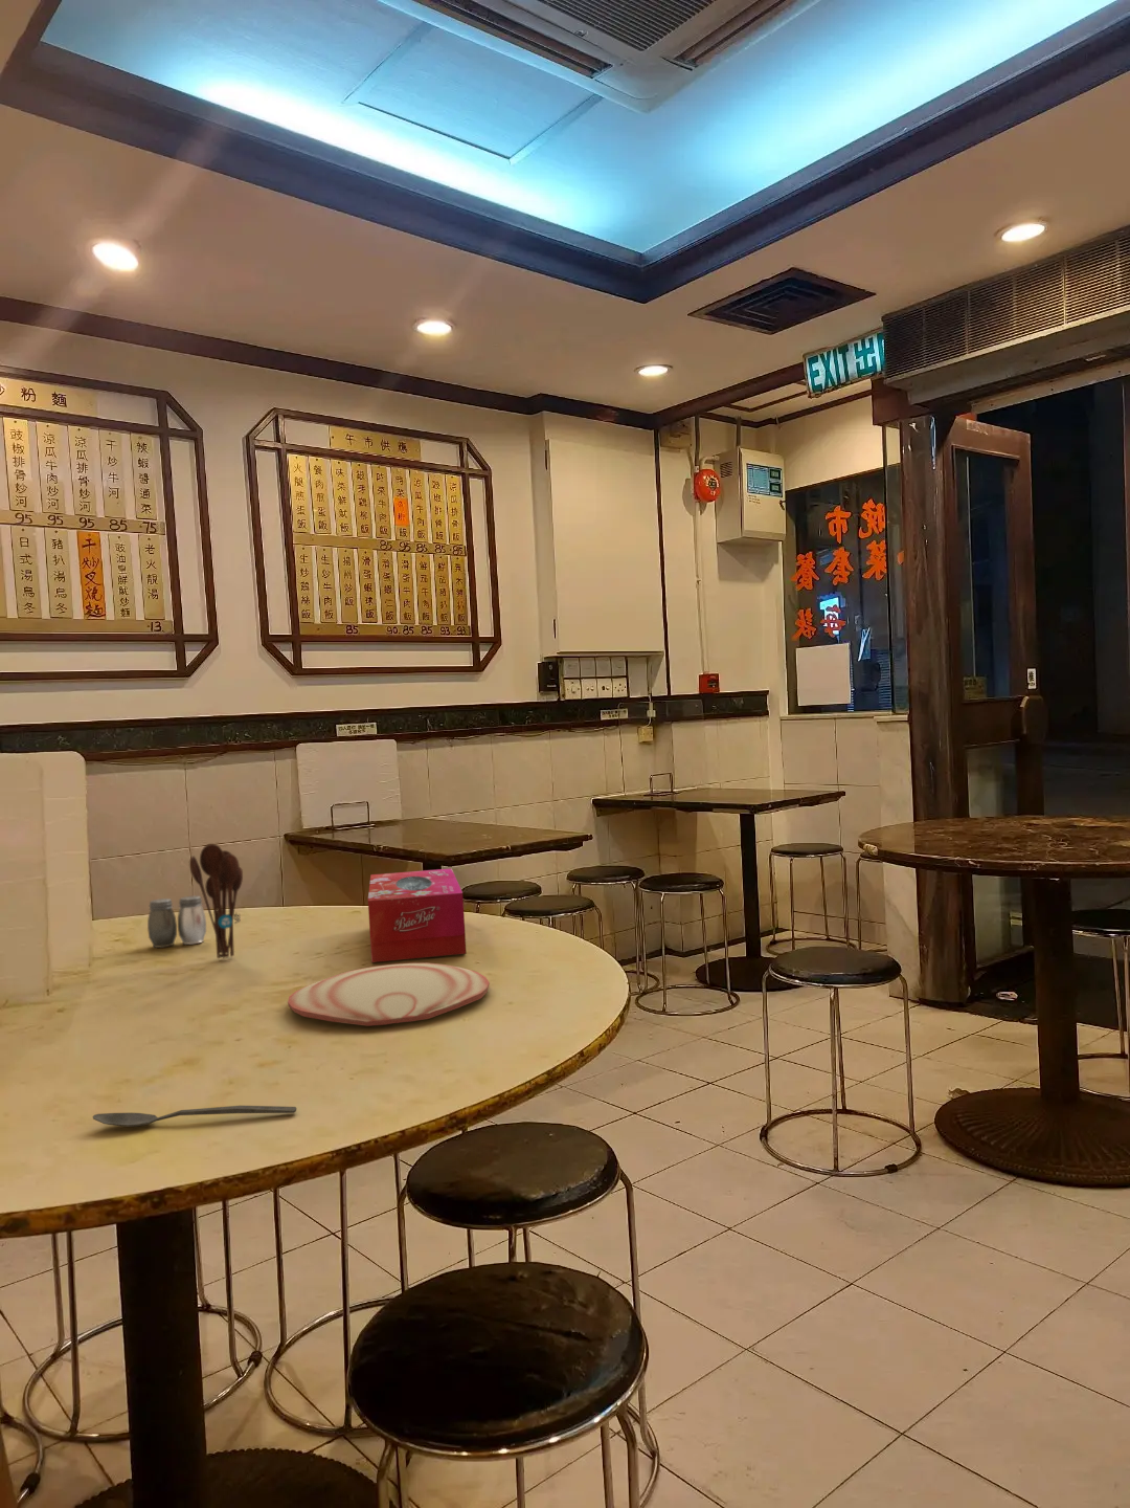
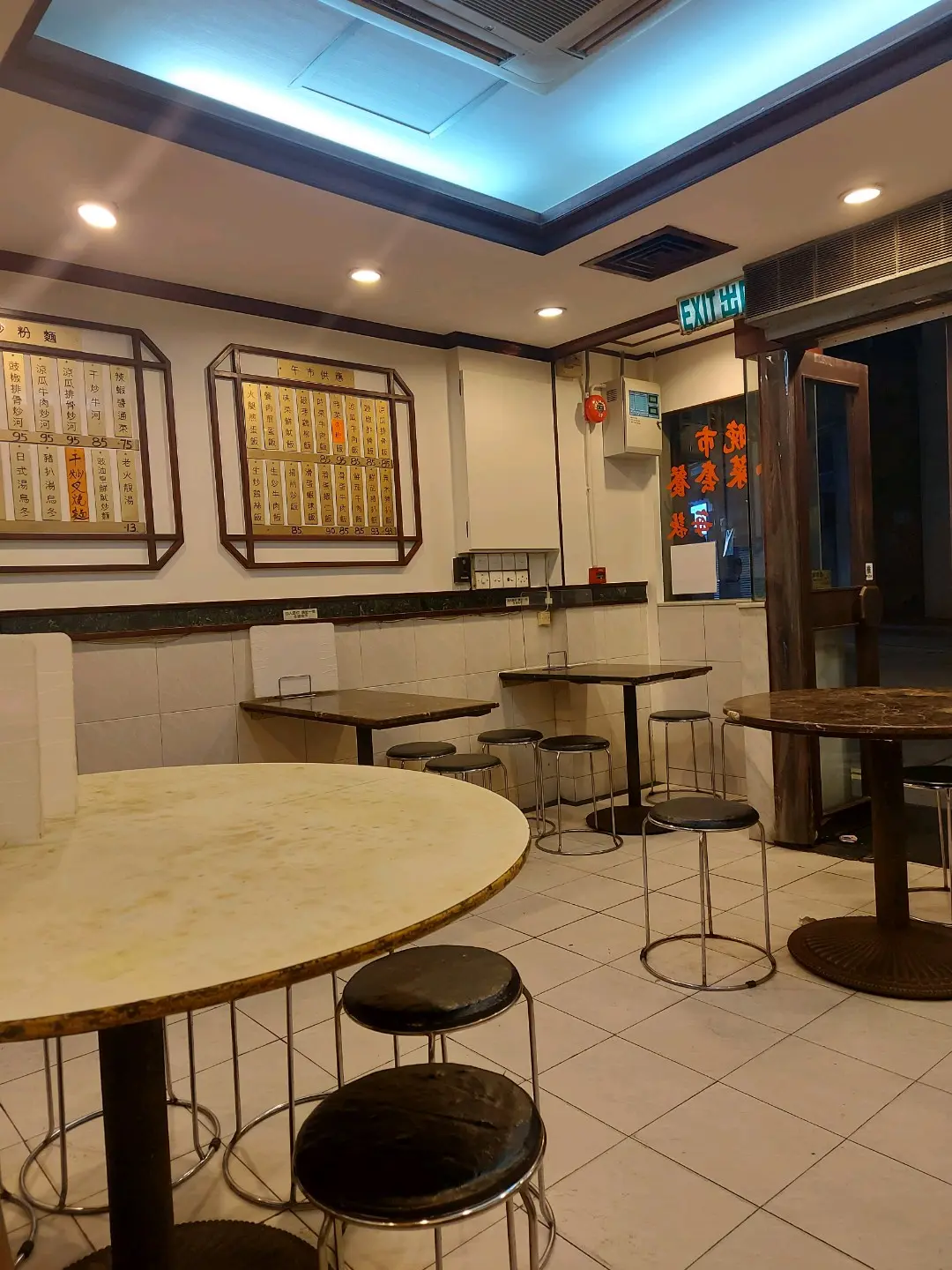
- tissue box [367,867,468,963]
- salt and pepper shaker [146,894,208,949]
- plate [287,963,490,1027]
- spoon [93,1104,298,1128]
- utensil holder [189,842,243,959]
